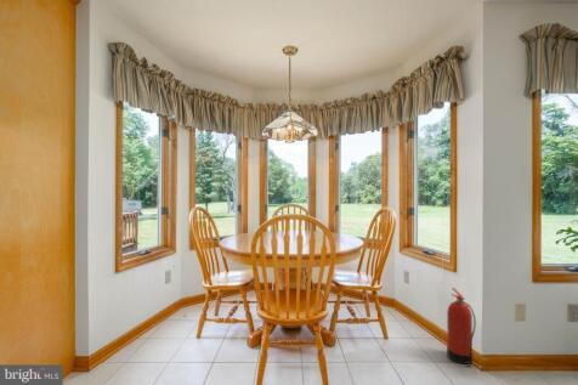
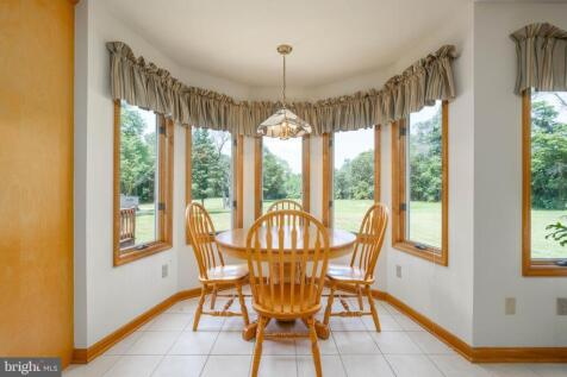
- fire extinguisher [446,287,477,367]
